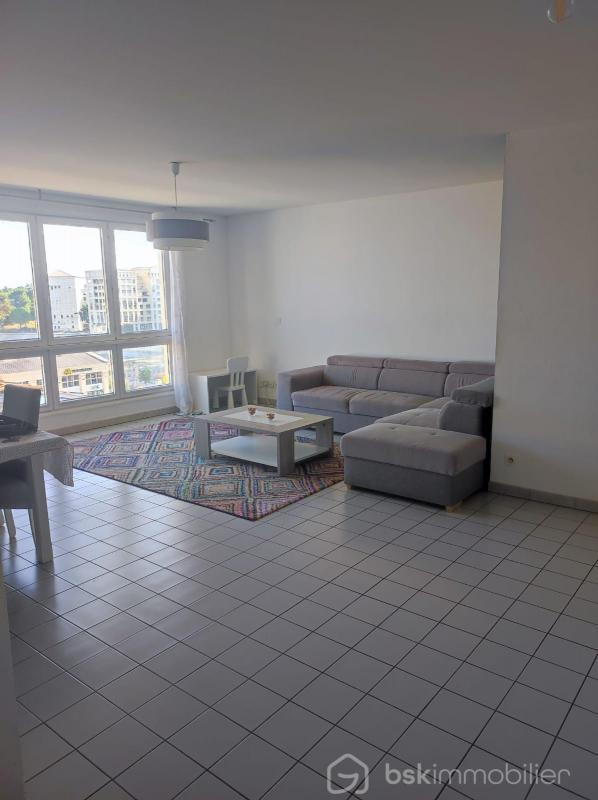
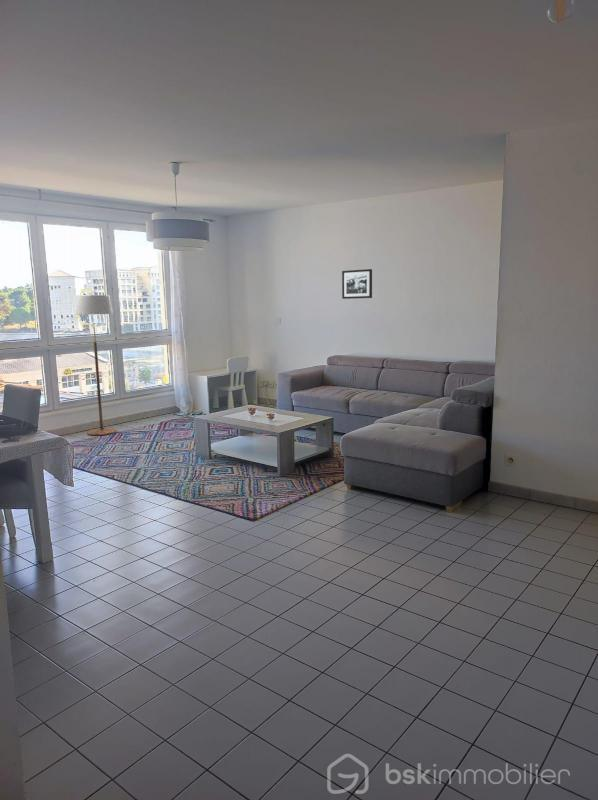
+ floor lamp [72,287,118,436]
+ picture frame [341,268,373,300]
